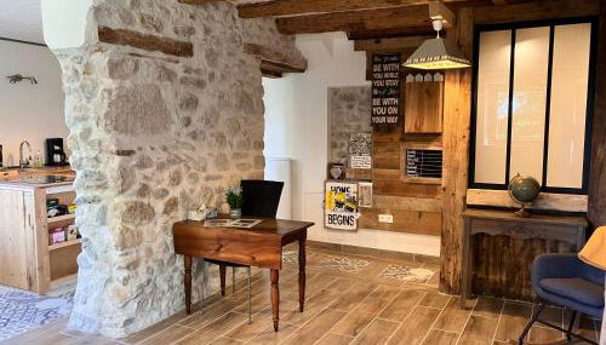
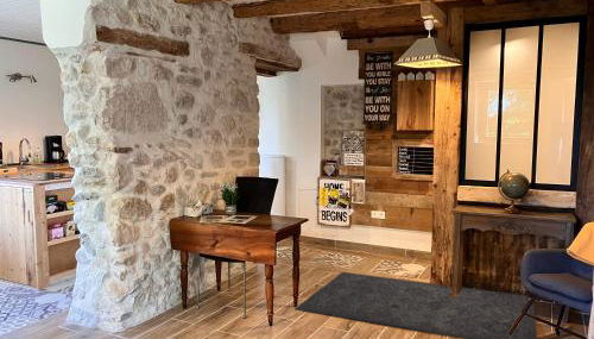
+ rug [293,271,538,339]
